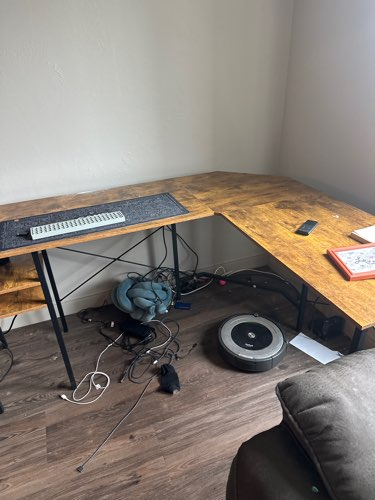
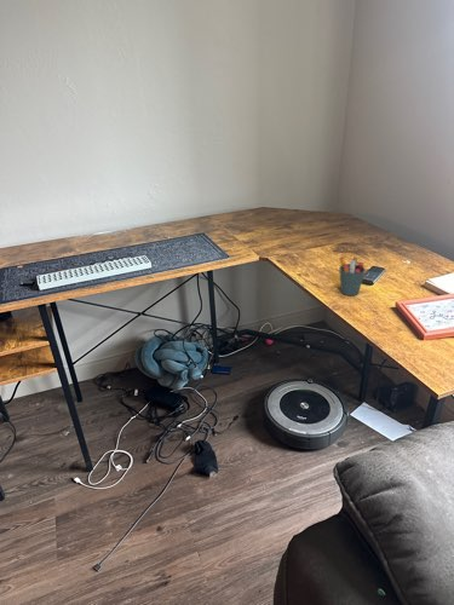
+ pen holder [338,255,367,296]
